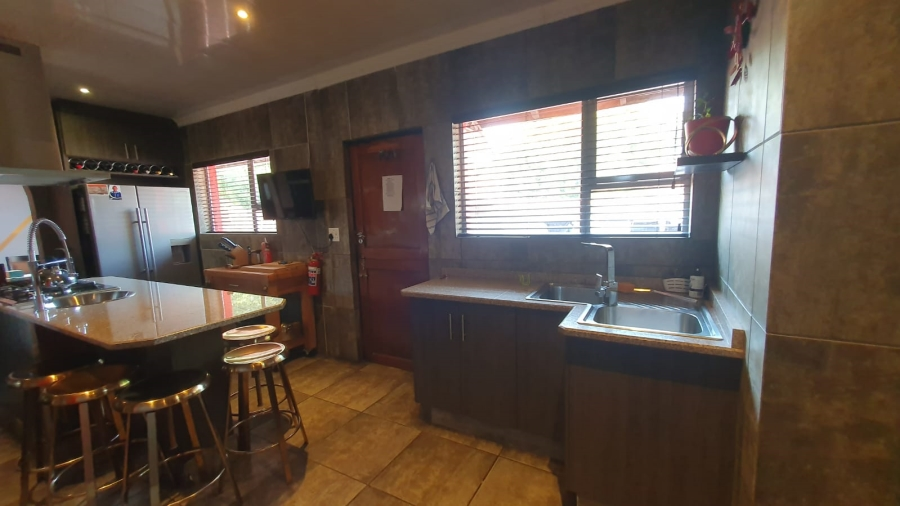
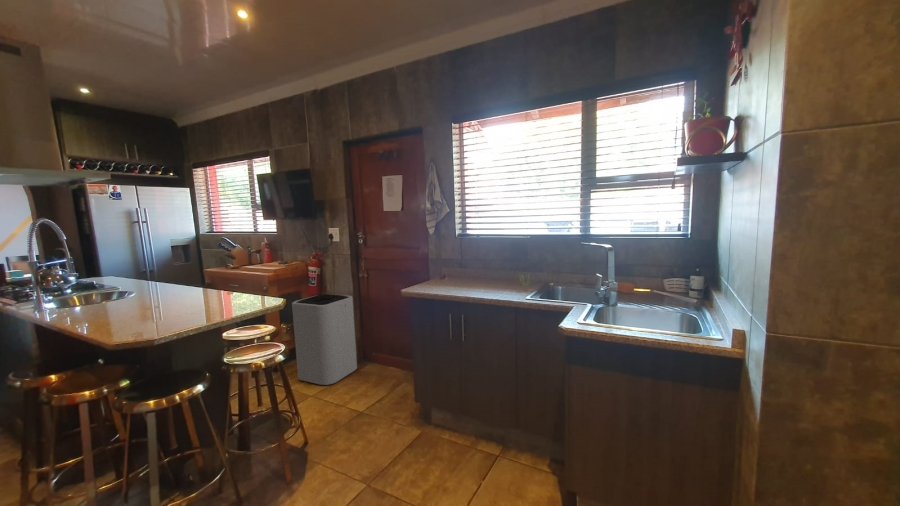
+ trash can [291,293,358,386]
